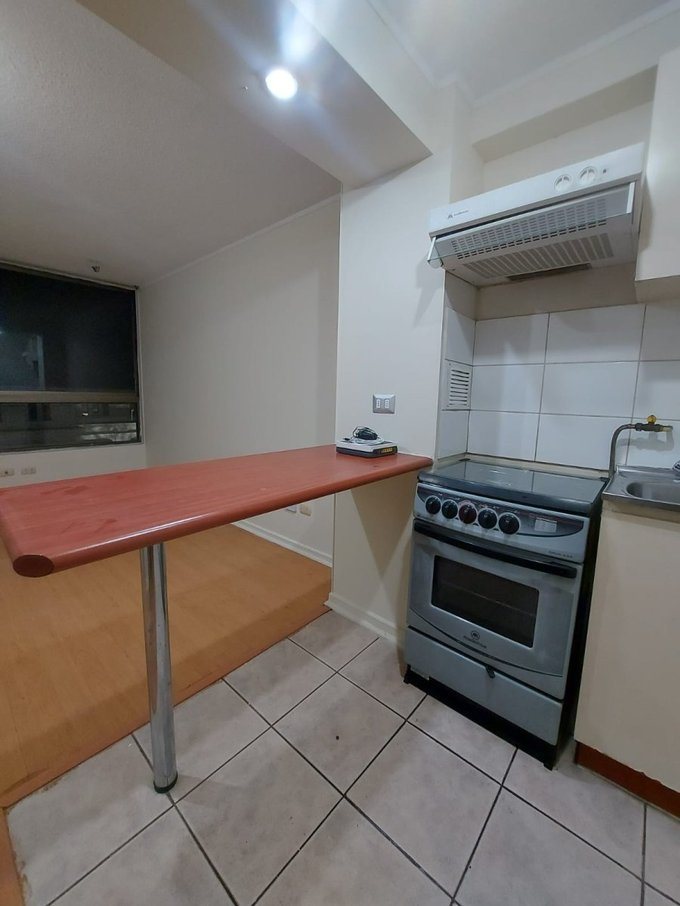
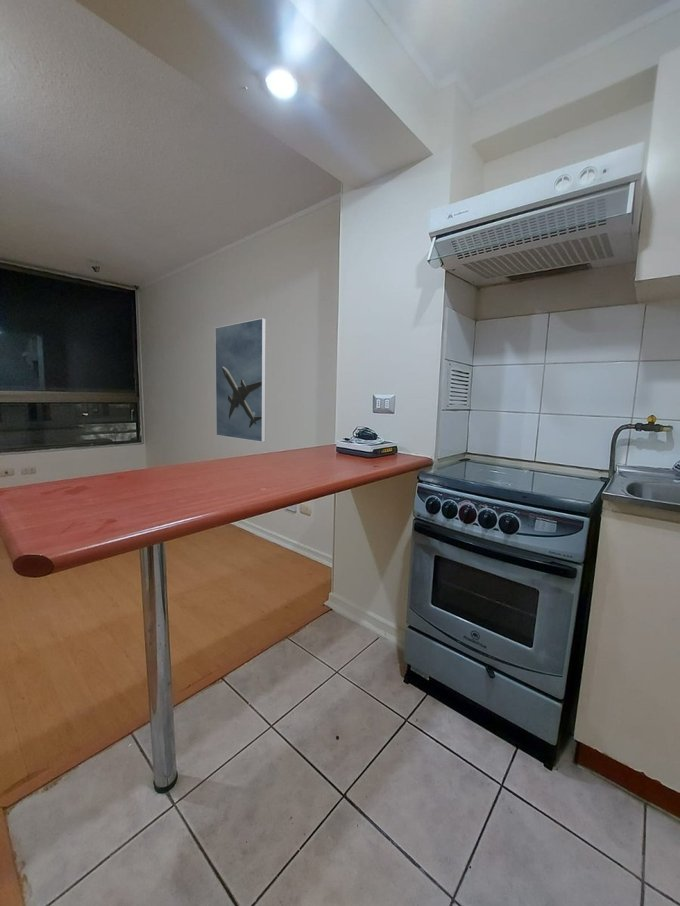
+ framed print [214,317,267,443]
